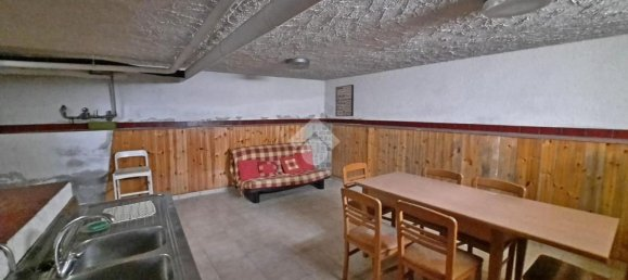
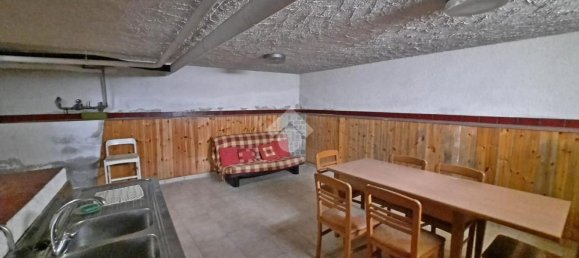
- wall art [334,84,355,117]
